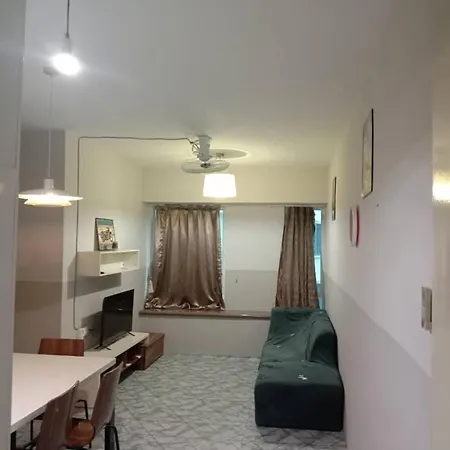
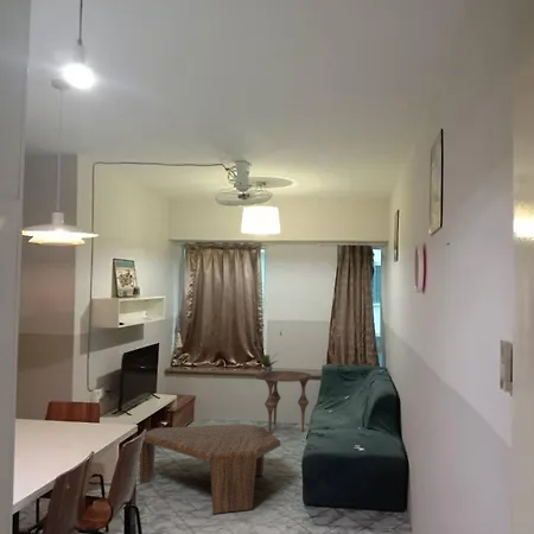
+ side table [254,370,312,434]
+ coffee table [139,422,281,515]
+ potted plant [256,352,279,375]
